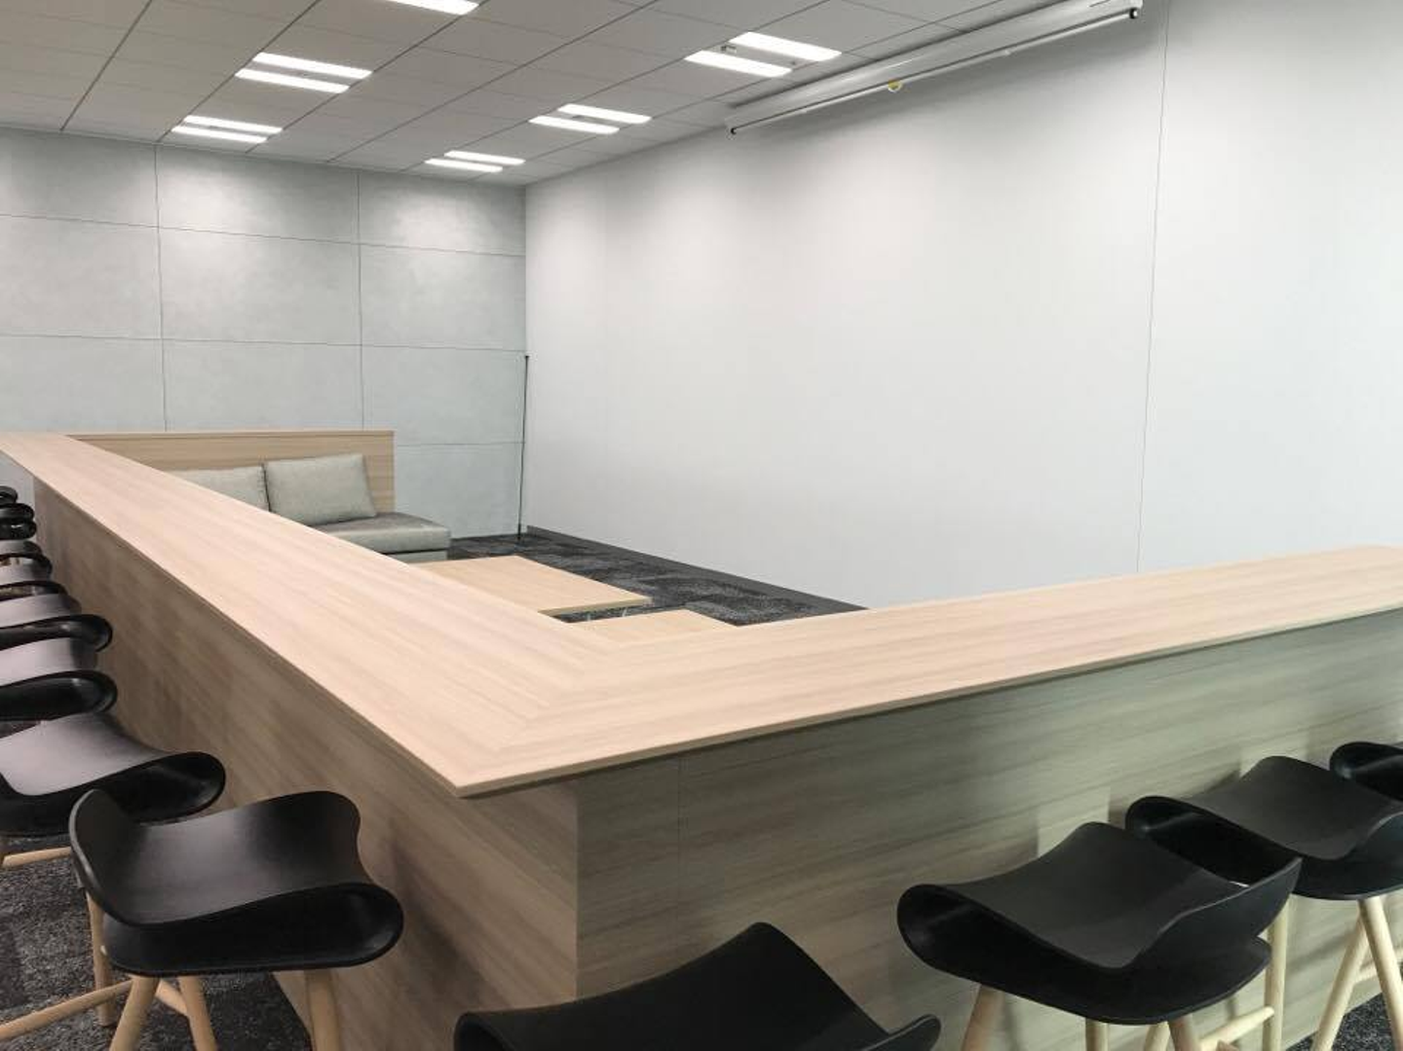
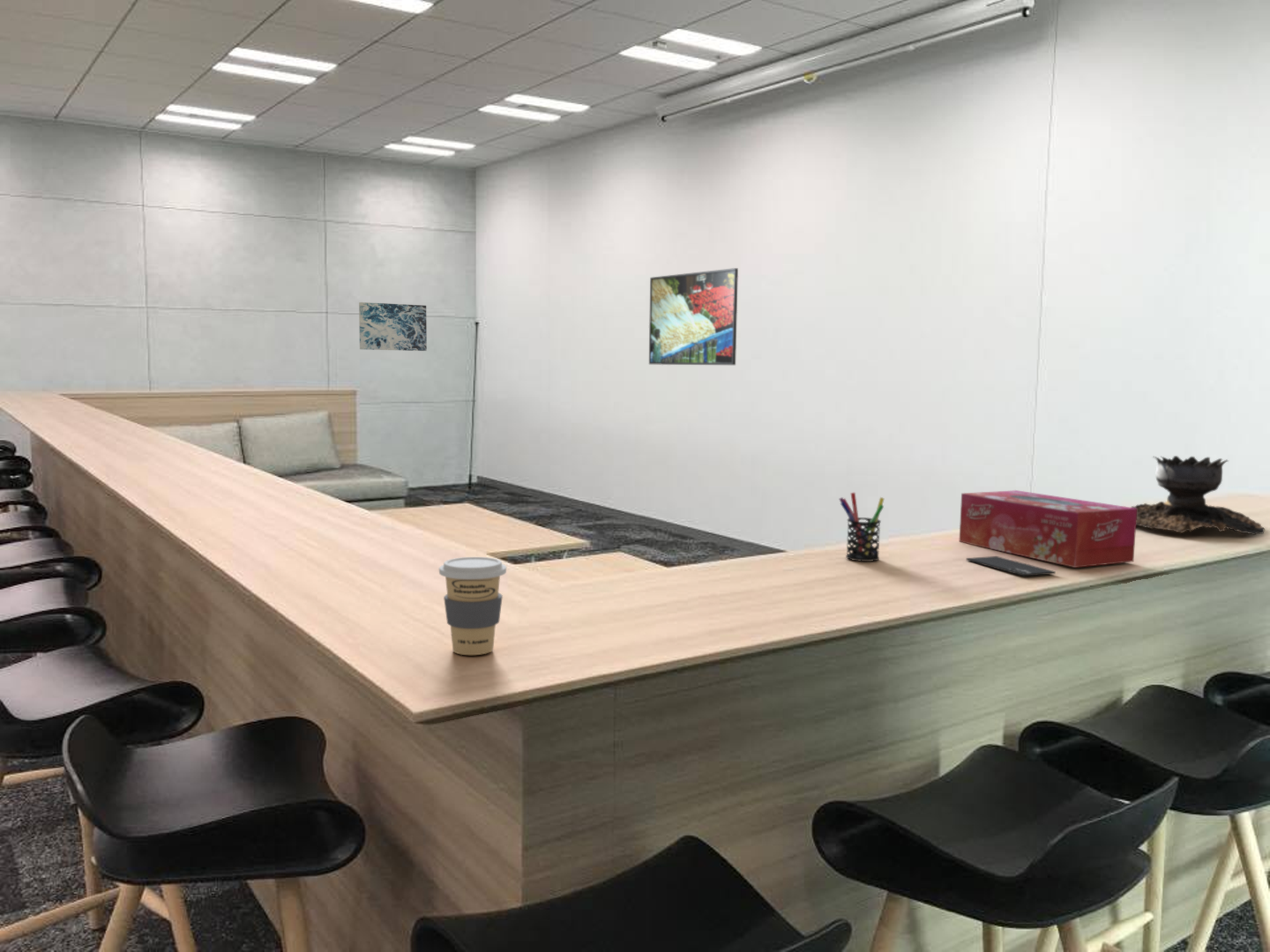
+ tissue box [959,489,1137,569]
+ brazier [1130,455,1266,536]
+ smartphone [966,555,1057,577]
+ wall art [358,301,428,352]
+ pen holder [839,492,885,562]
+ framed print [648,267,739,366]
+ coffee cup [438,556,507,656]
